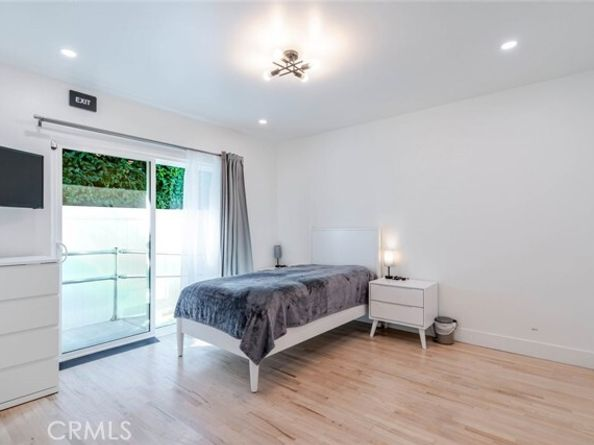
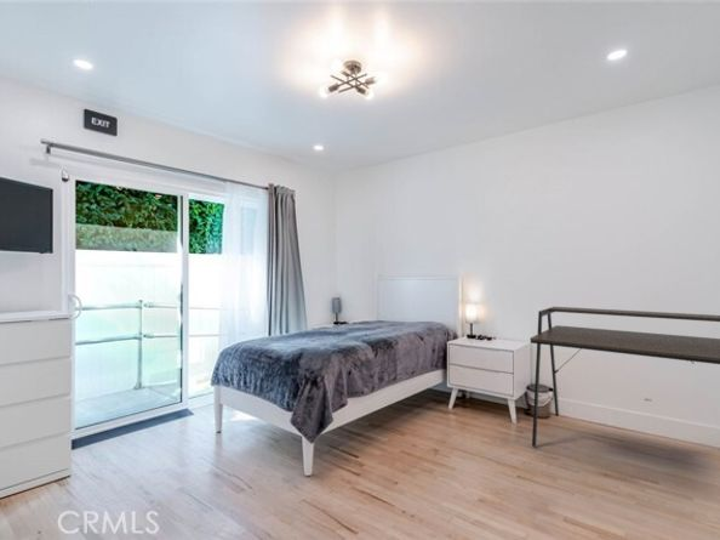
+ desk [528,306,720,448]
